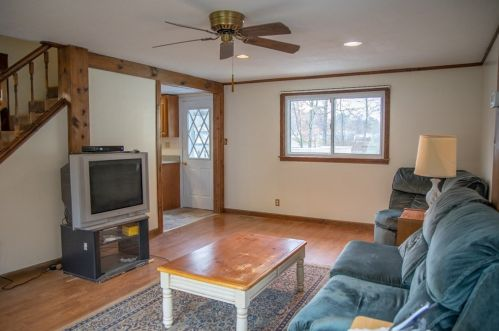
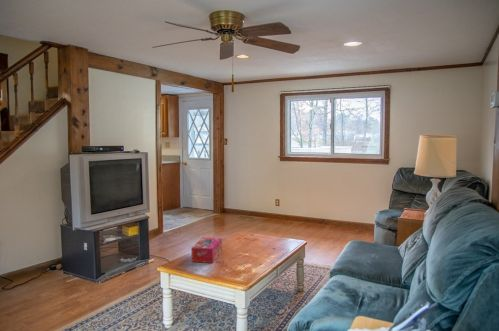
+ tissue box [190,236,223,264]
